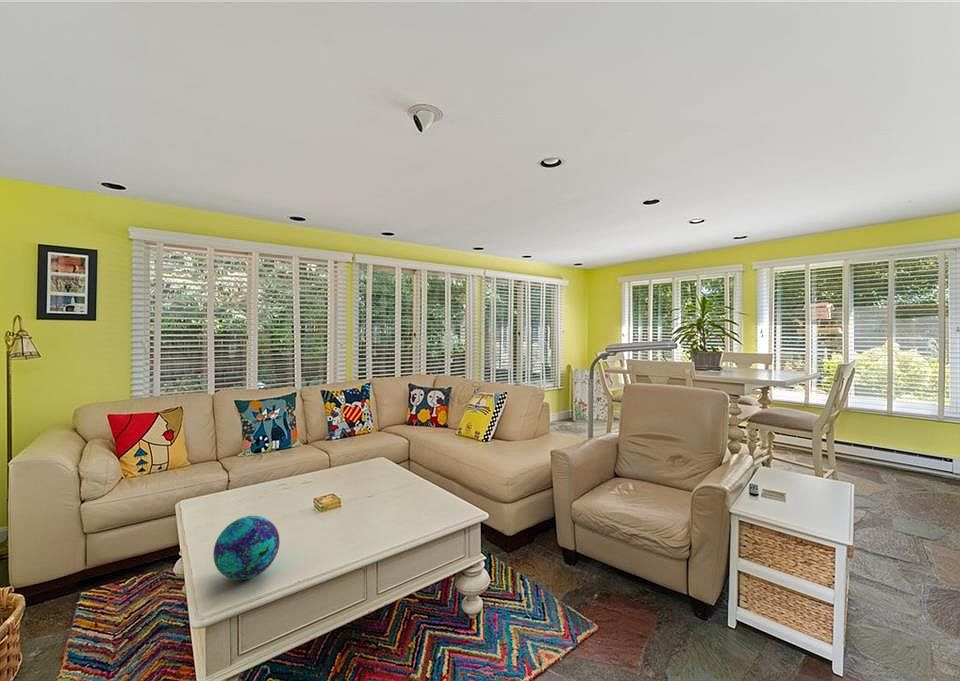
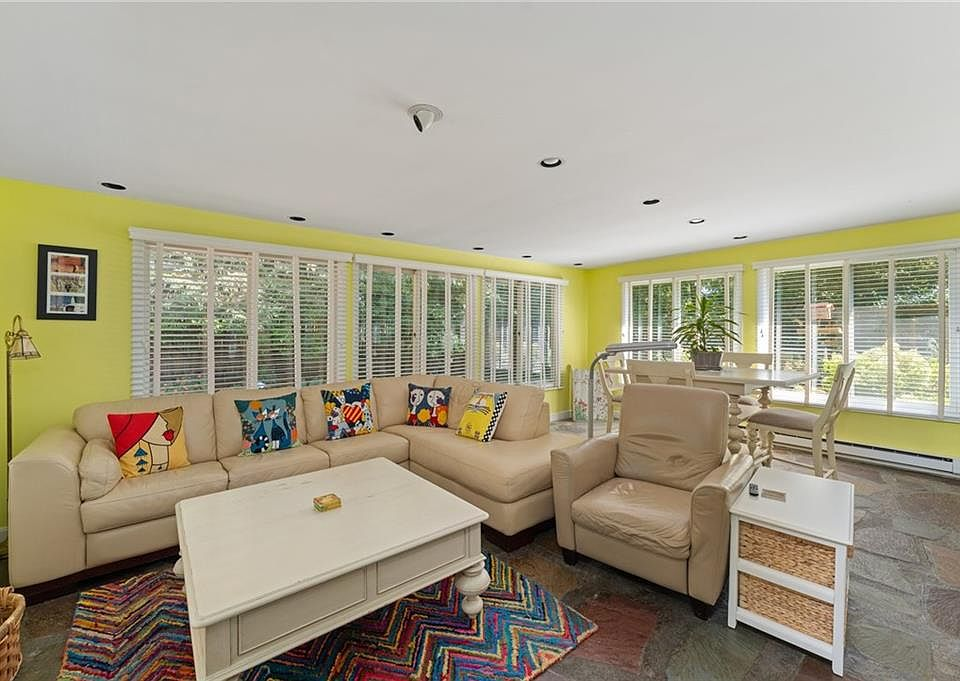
- decorative ball [212,515,281,581]
